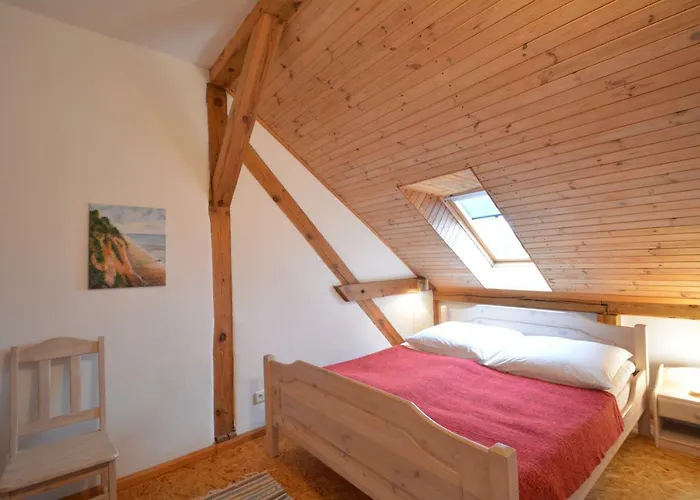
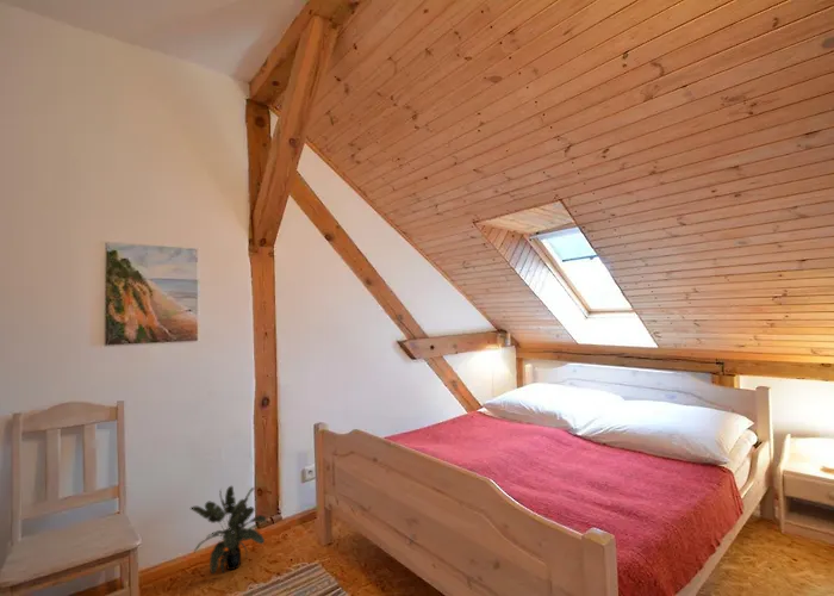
+ potted plant [189,485,269,575]
